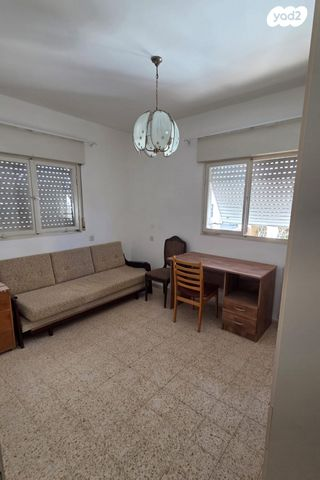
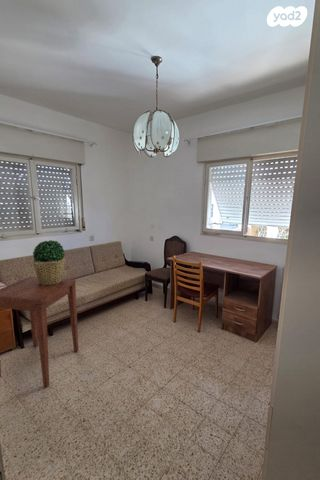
+ potted plant [32,239,66,285]
+ side table [0,275,79,388]
